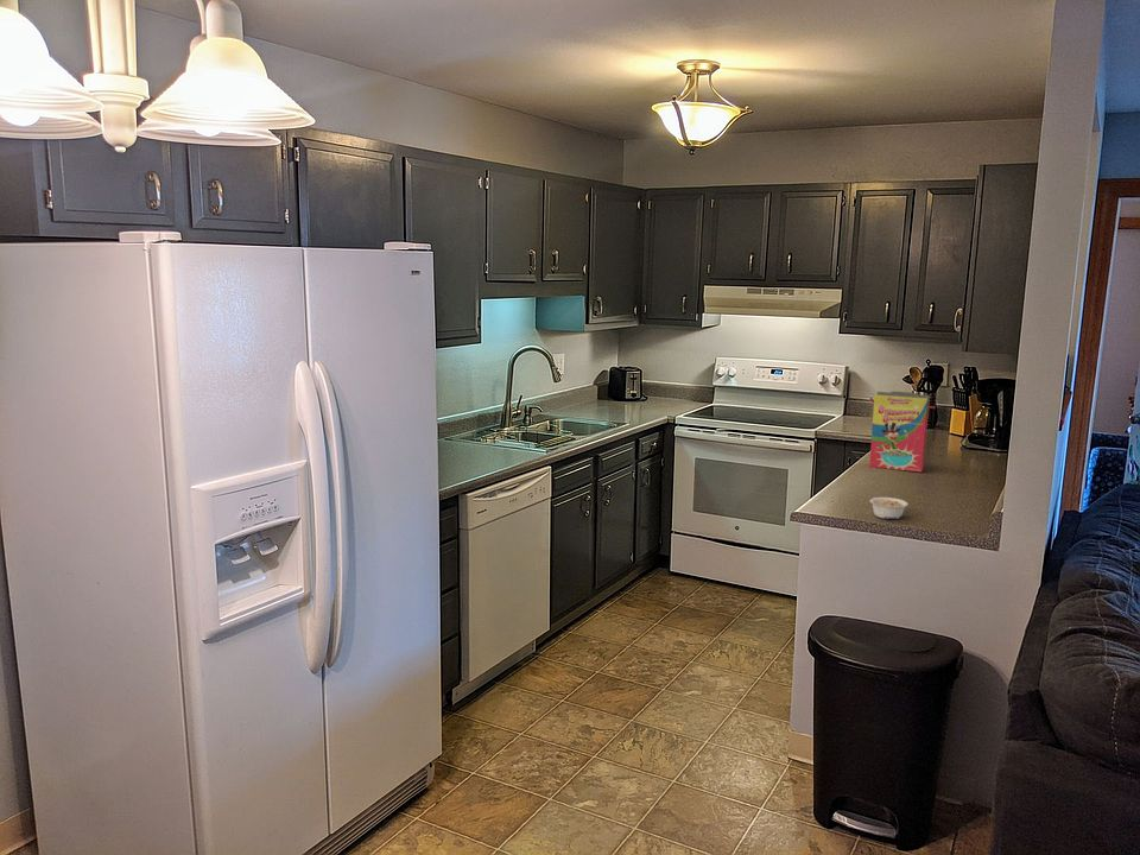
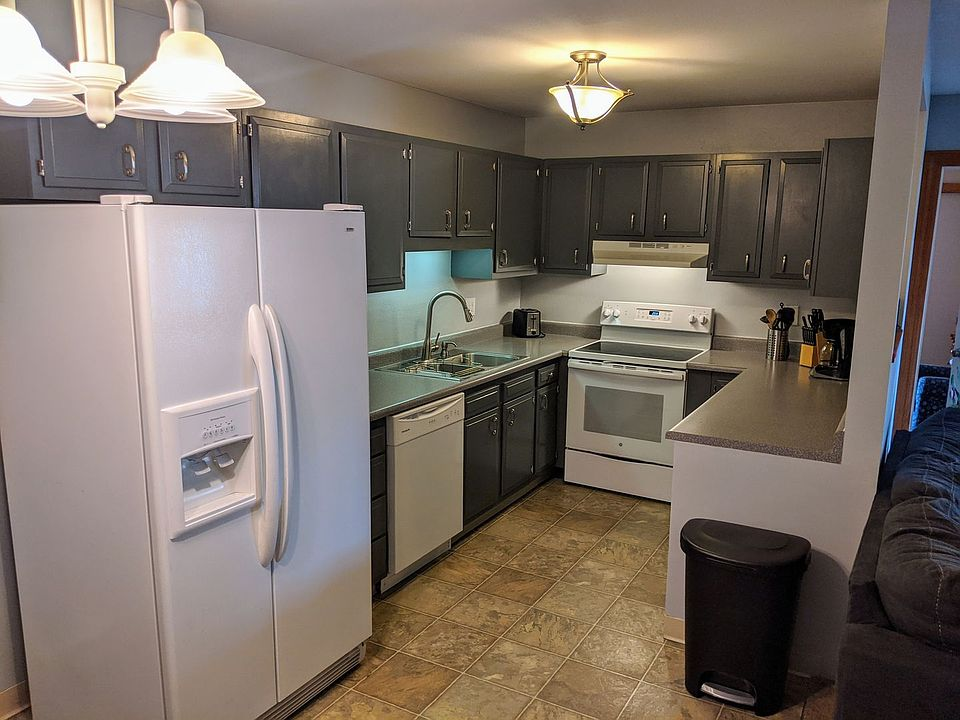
- cereal box [868,391,937,473]
- legume [868,496,910,520]
